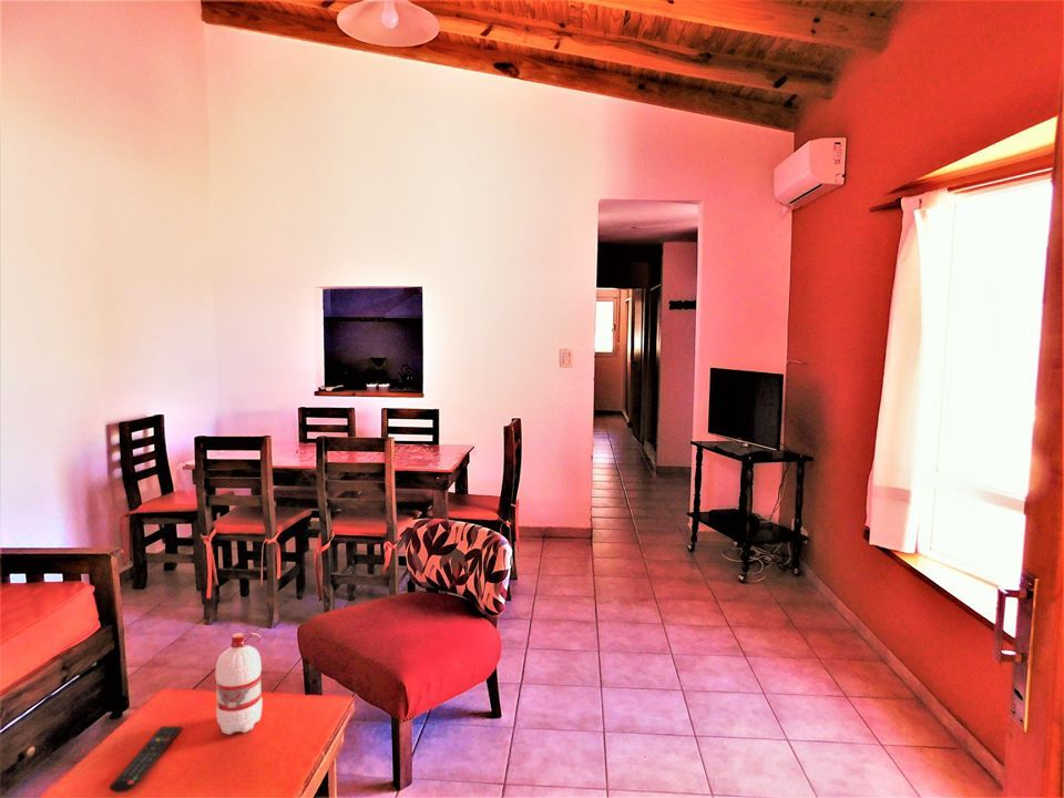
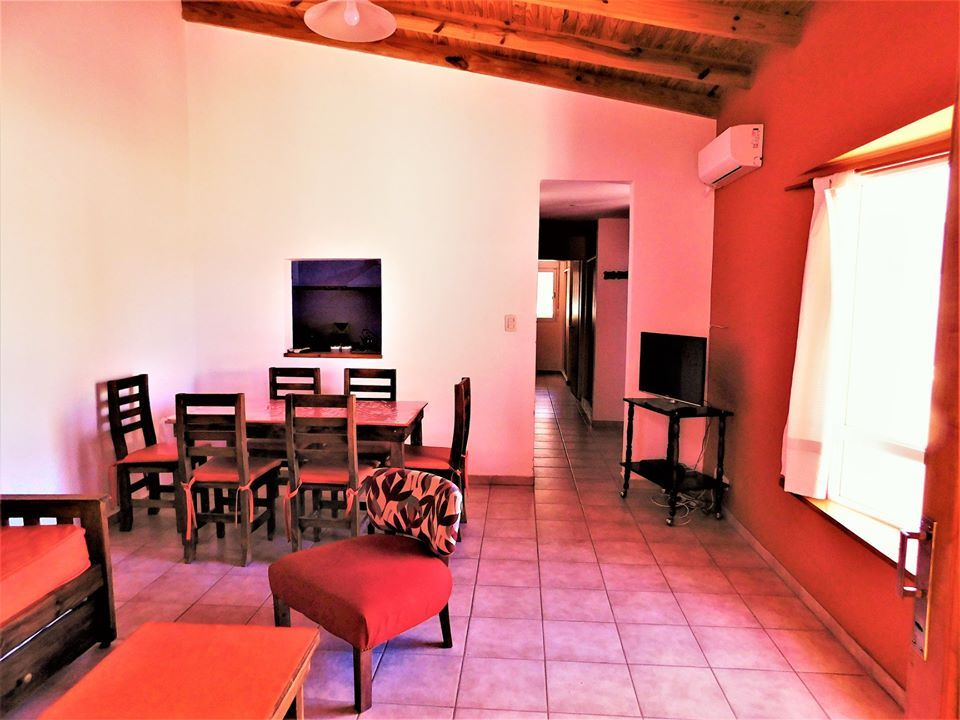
- remote control [109,725,183,794]
- water bottle [214,632,263,736]
